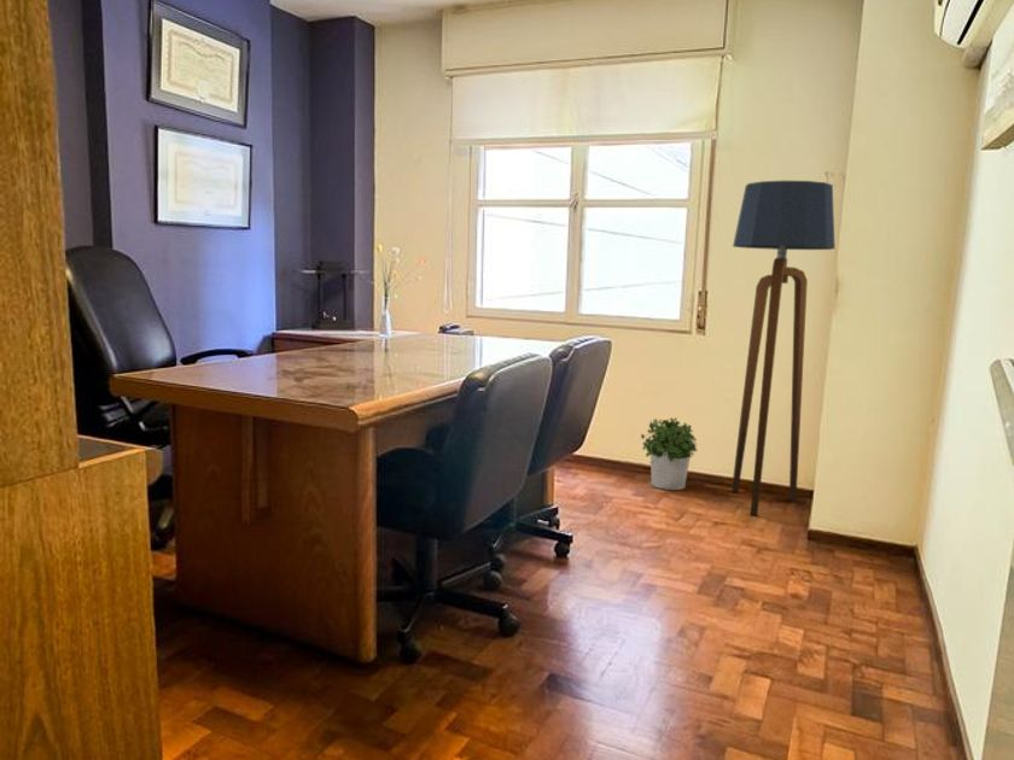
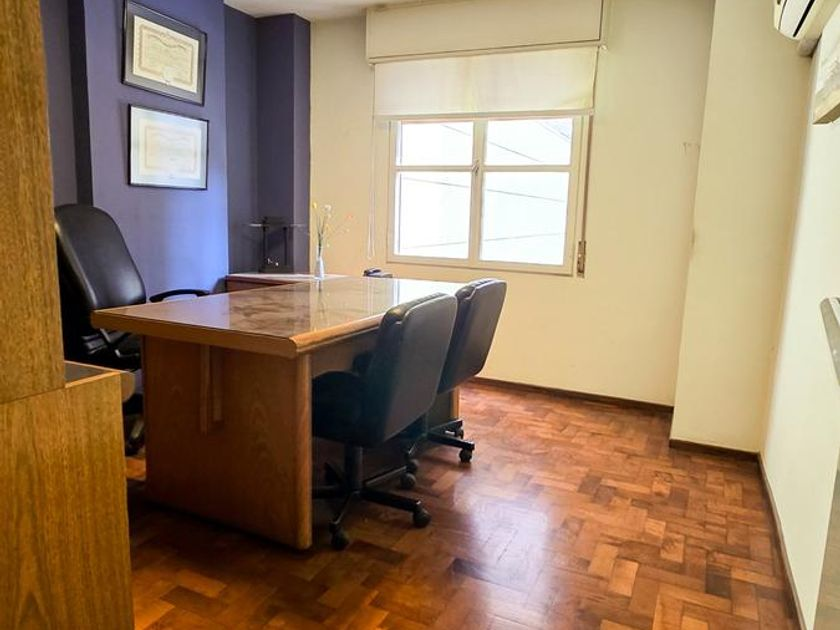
- floor lamp [730,180,837,518]
- potted plant [639,416,699,491]
